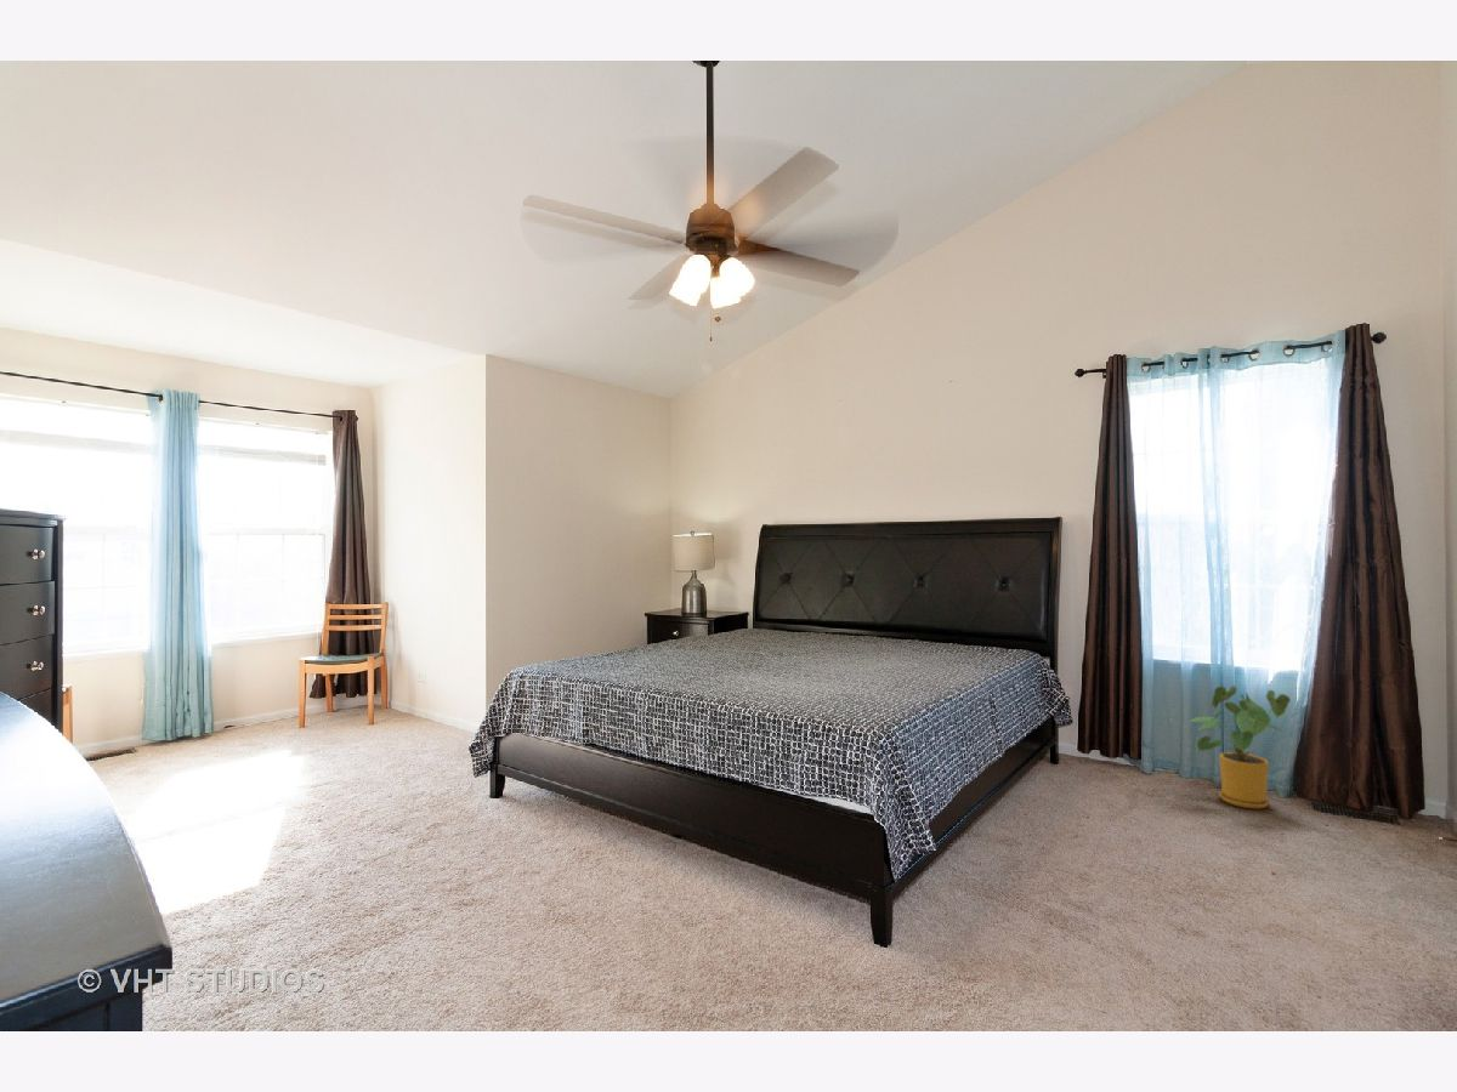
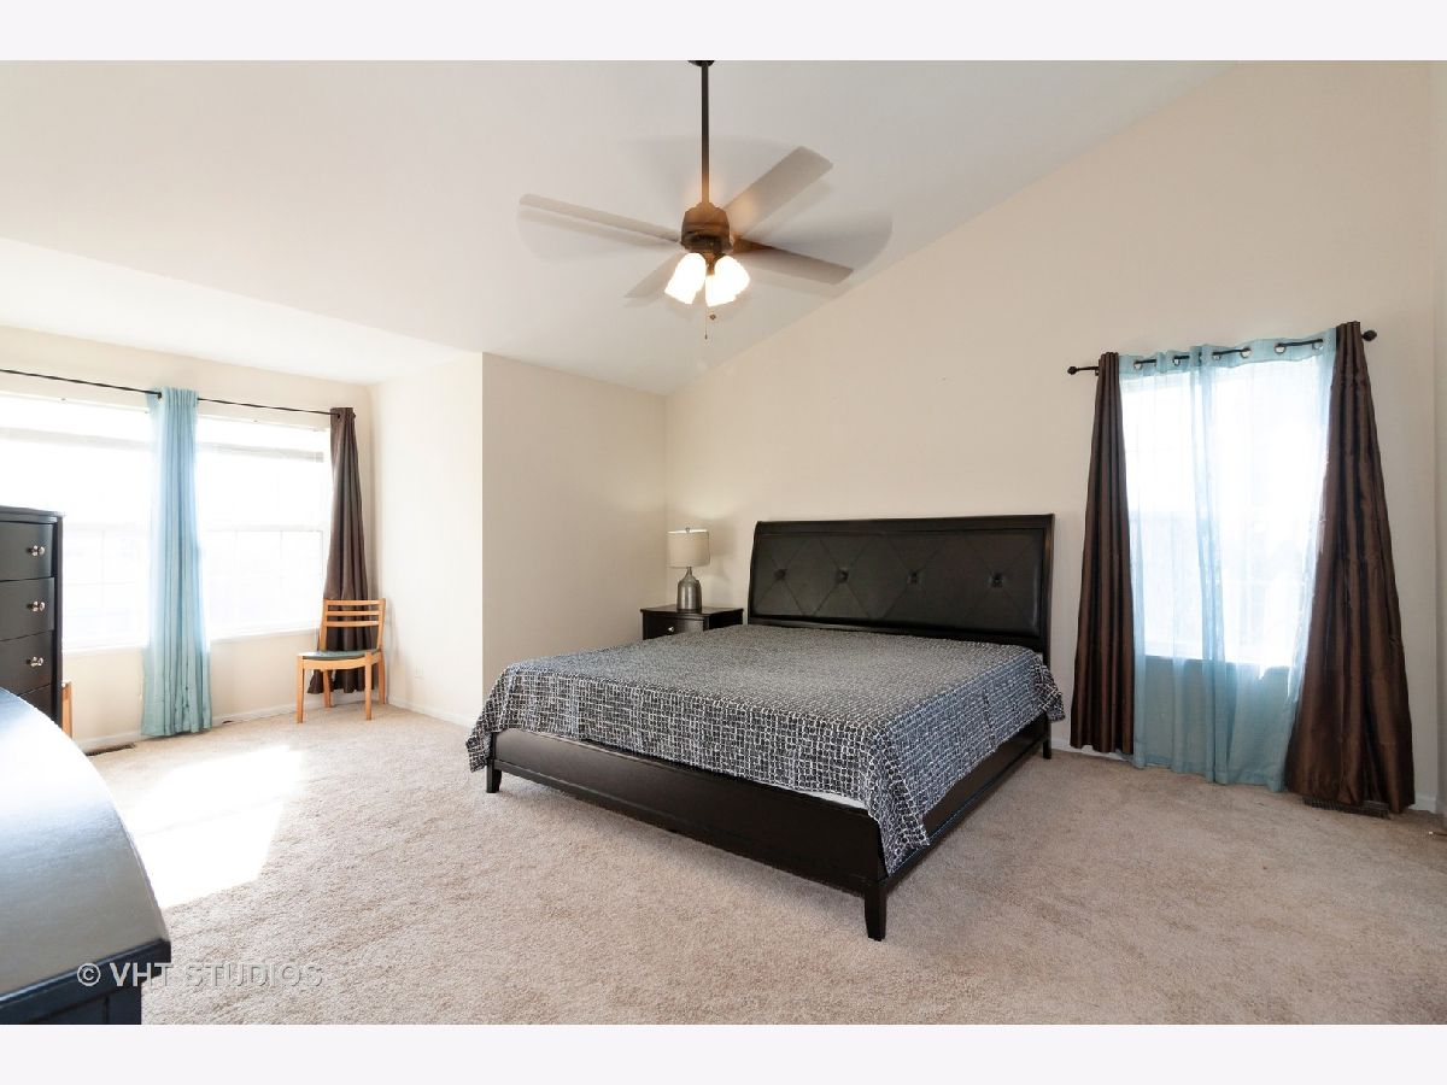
- house plant [1187,684,1292,809]
